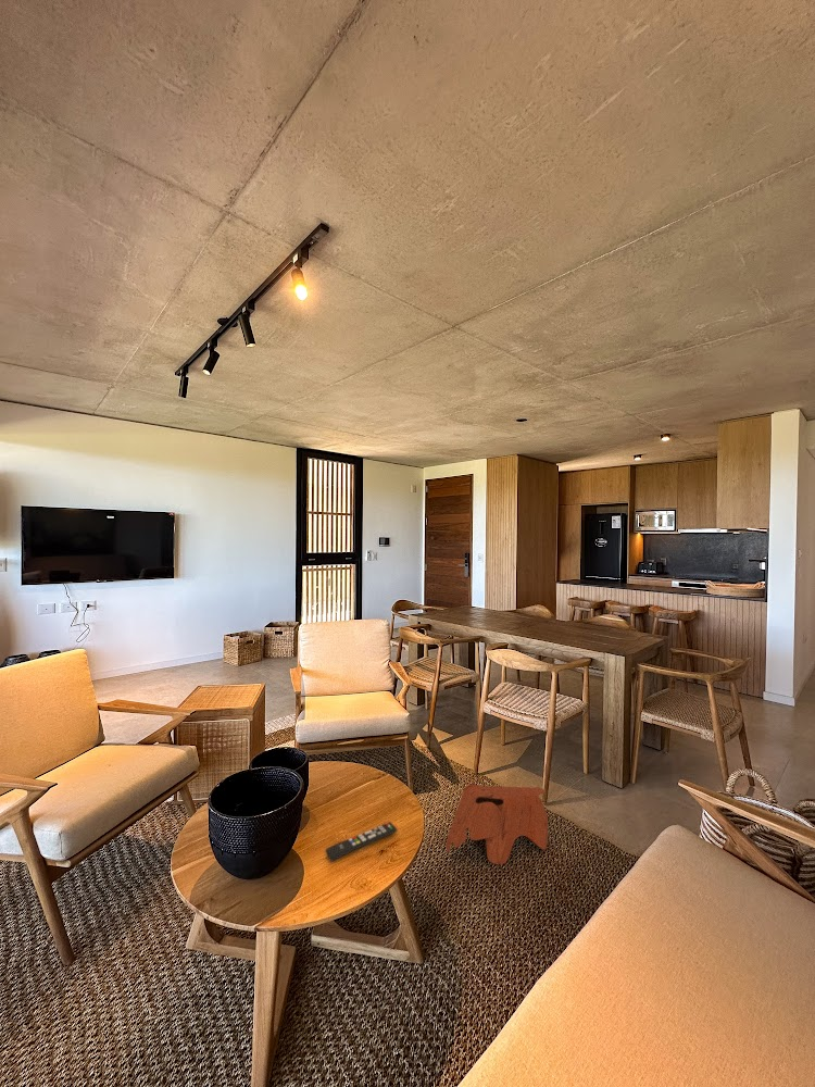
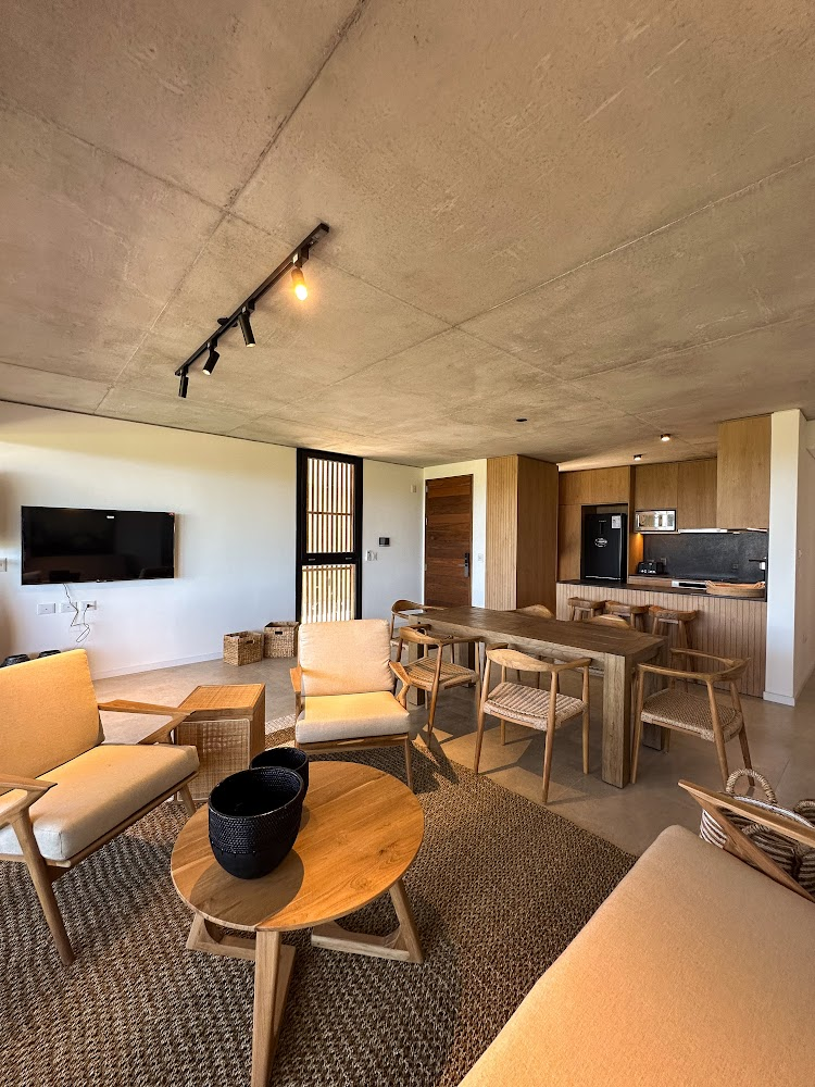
- remote control [324,821,398,862]
- toy elephant [446,779,549,865]
